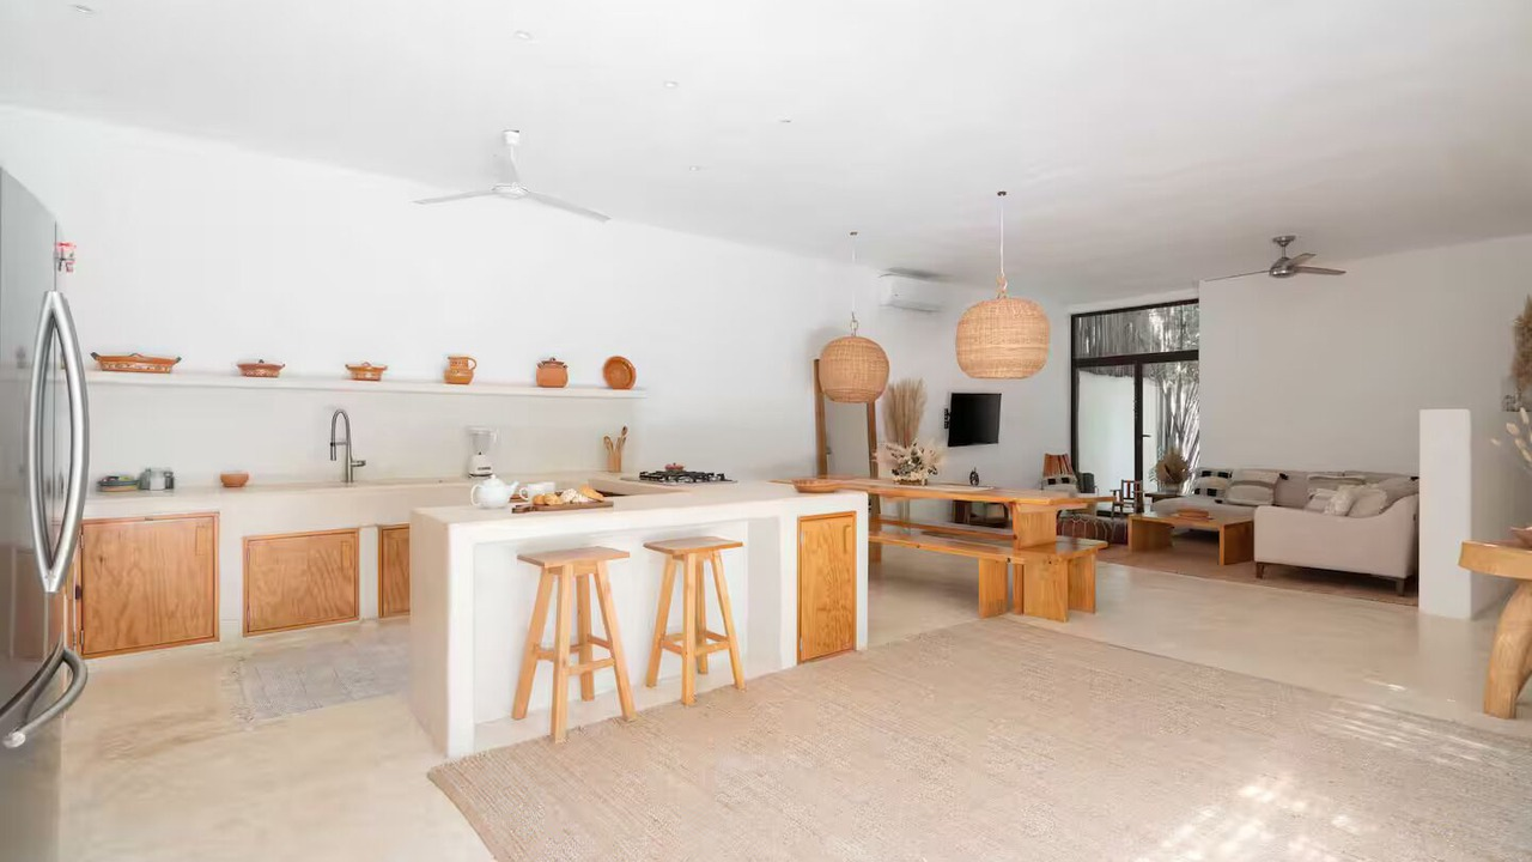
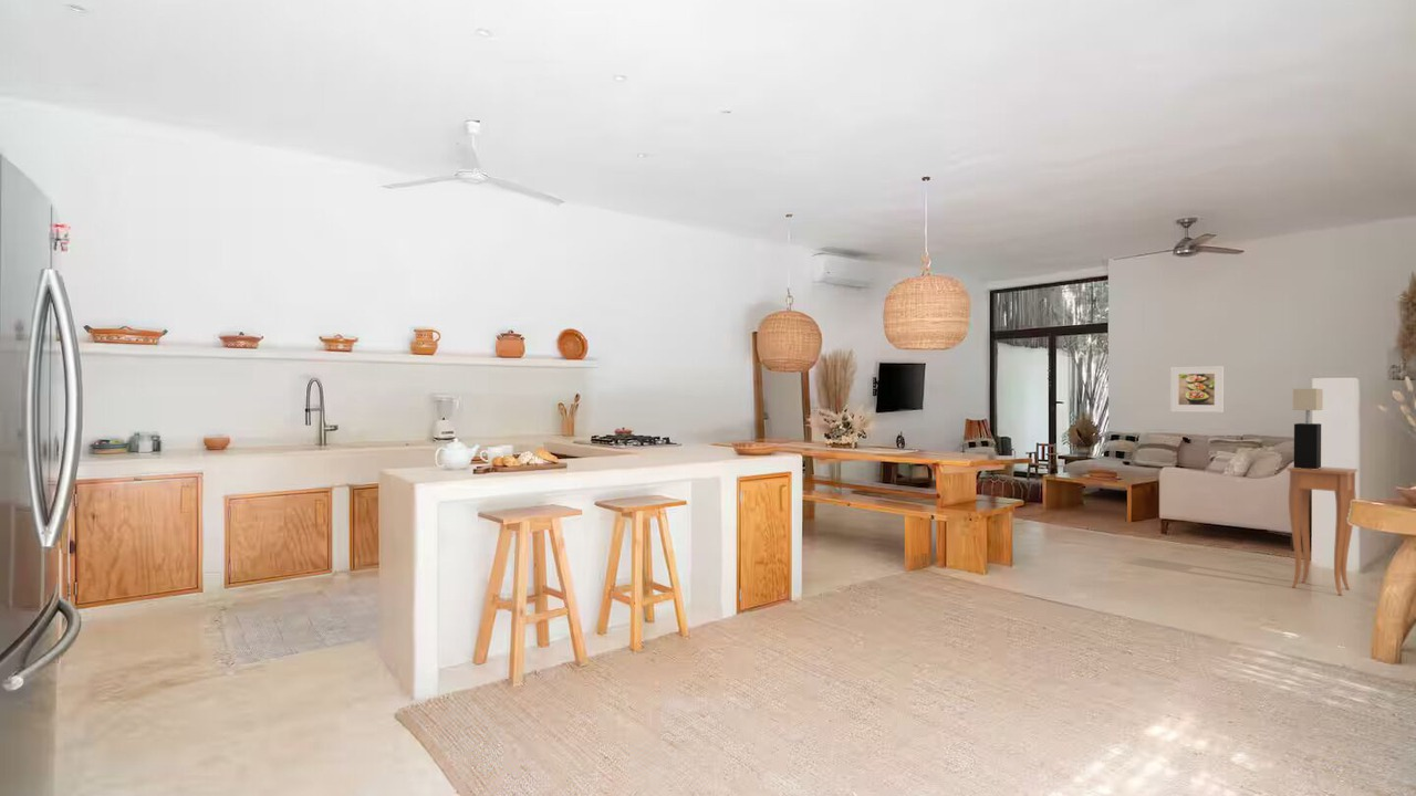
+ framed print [1169,365,1225,413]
+ side table [1287,465,1358,596]
+ table lamp [1292,387,1324,469]
